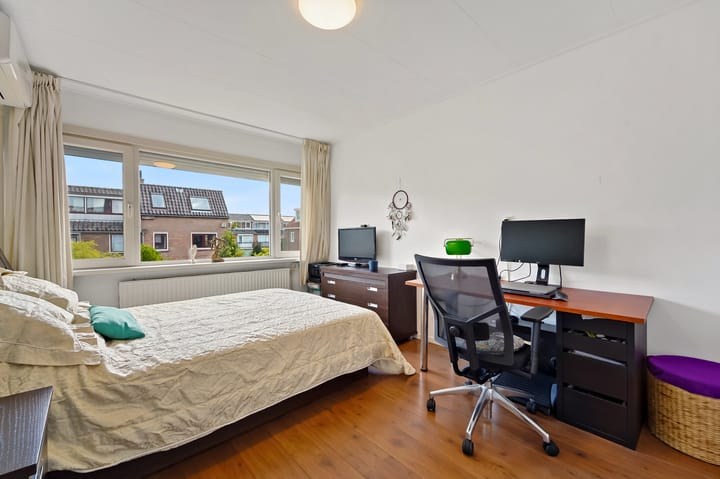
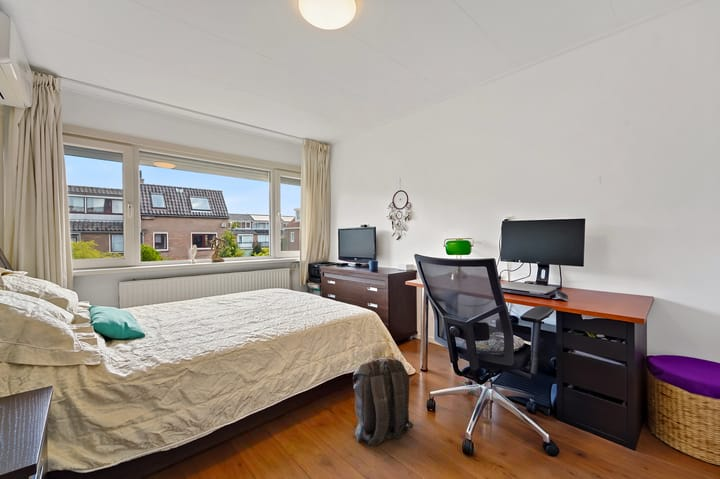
+ backpack [352,357,415,447]
